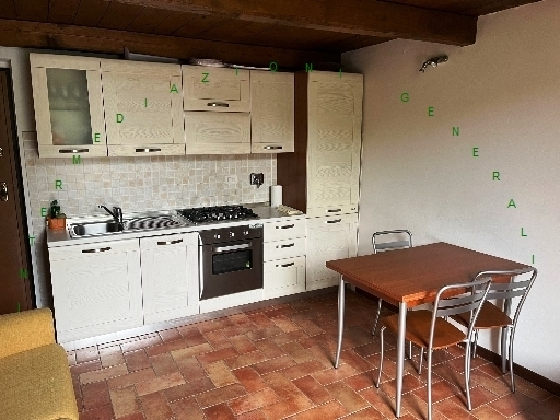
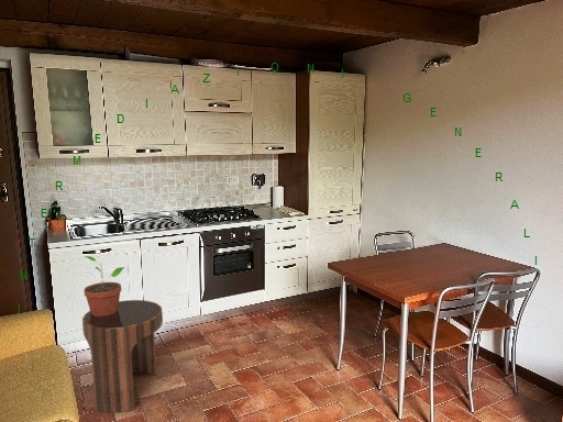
+ potted plant [82,255,126,316]
+ side table [81,299,164,413]
